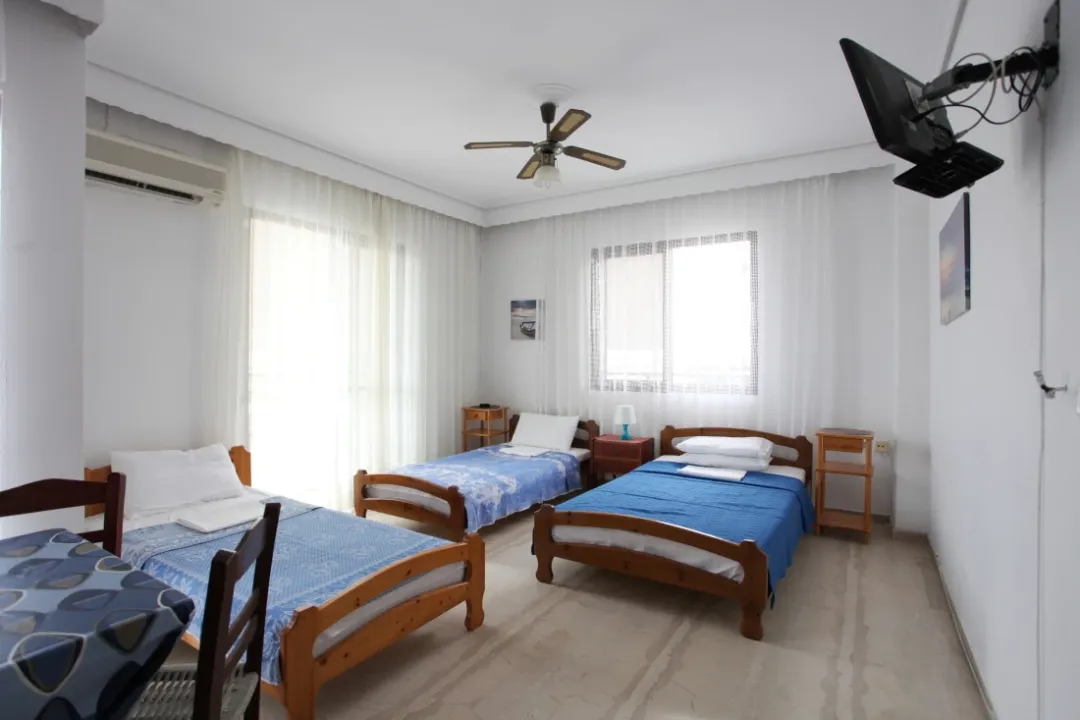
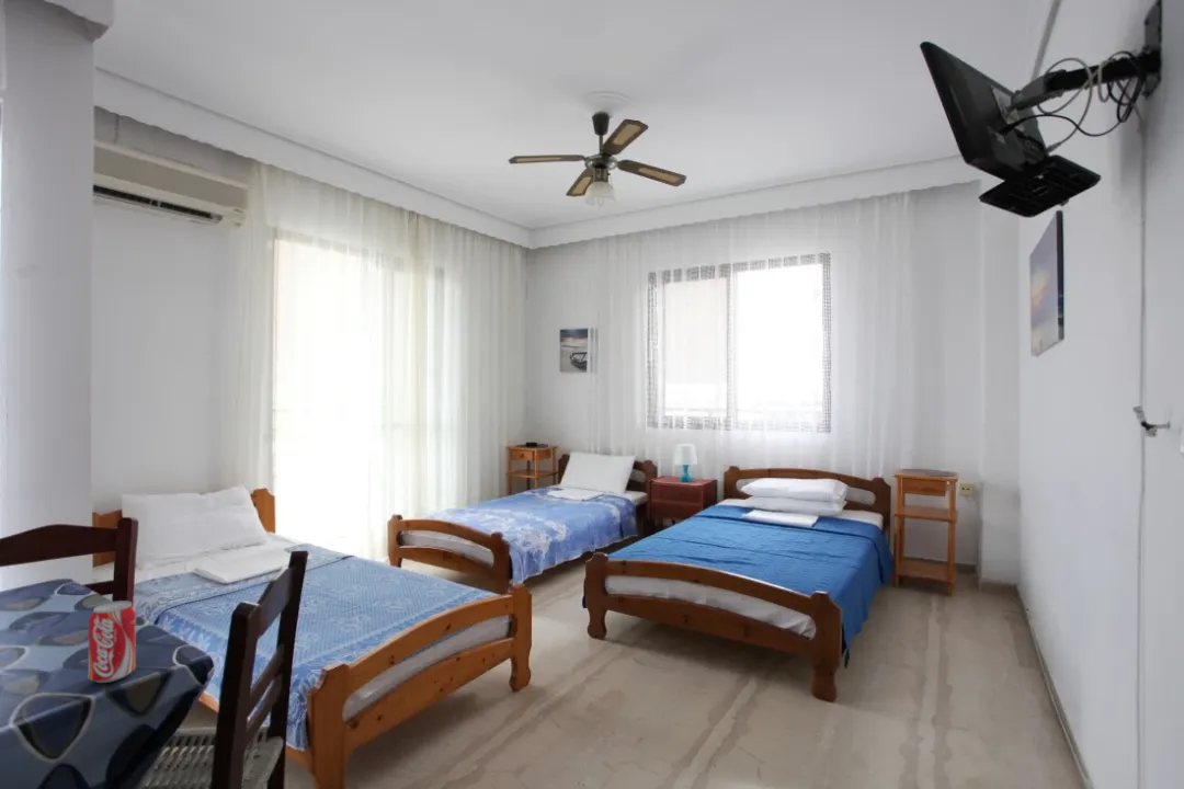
+ beverage can [88,599,137,684]
